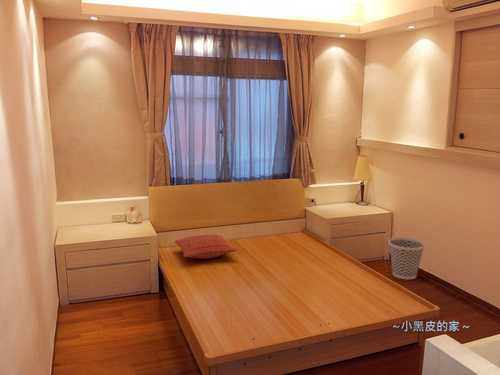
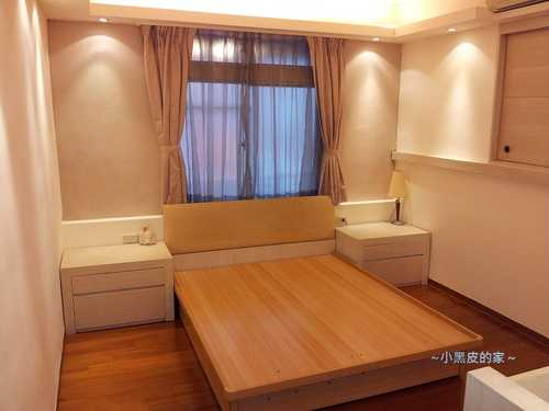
- wastebasket [388,237,426,280]
- pillow [174,234,238,260]
